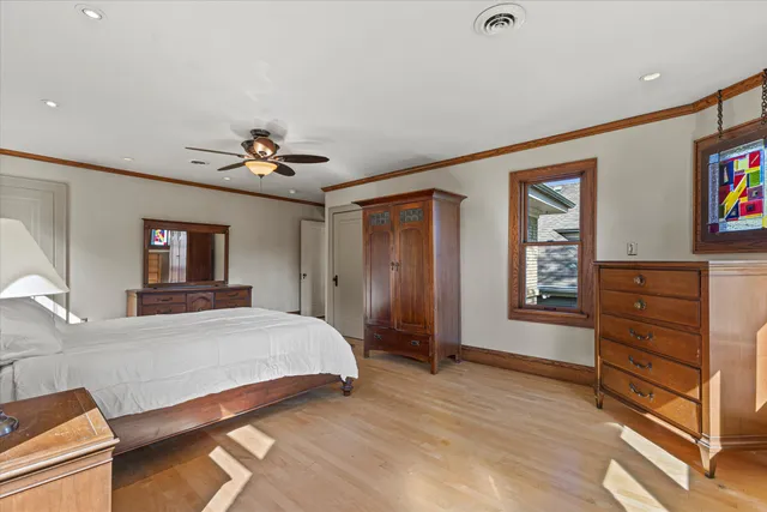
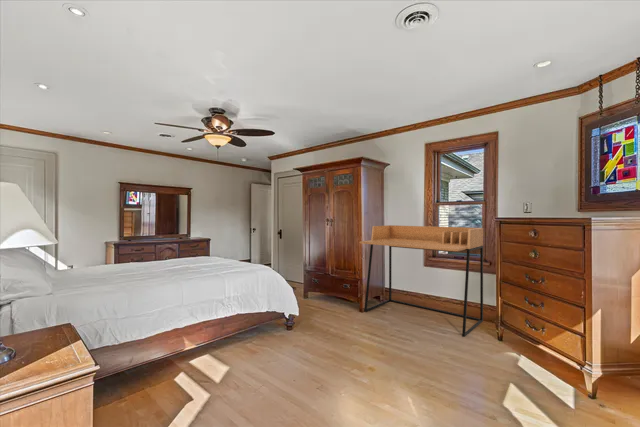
+ desk [359,224,484,338]
